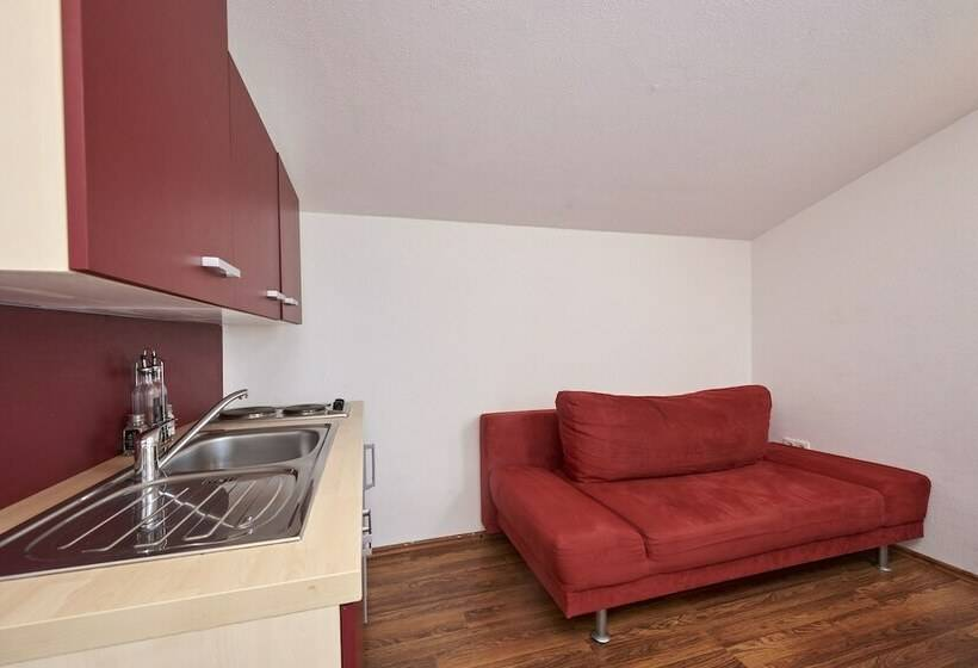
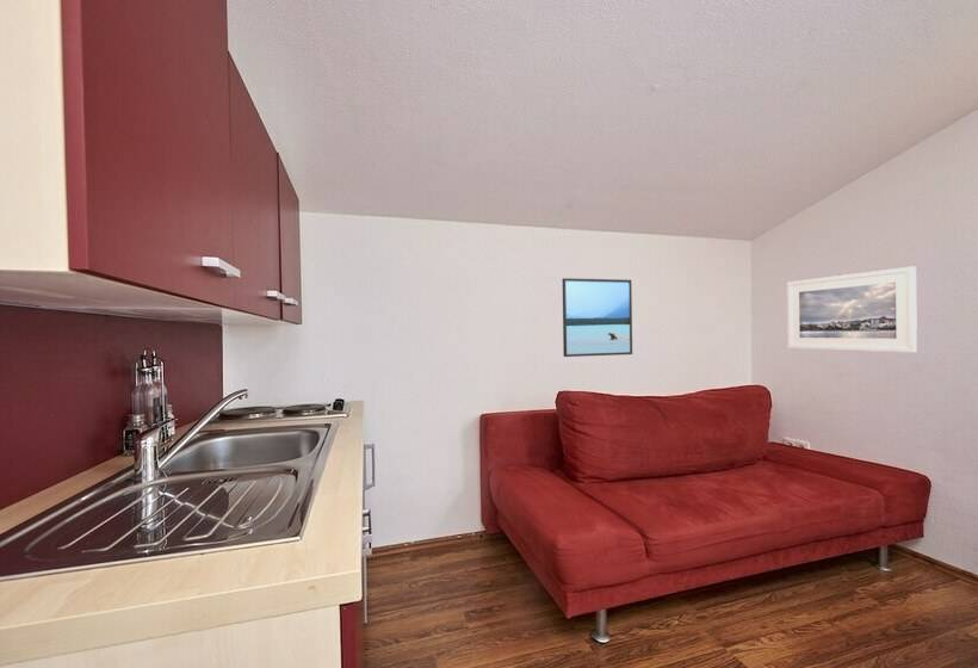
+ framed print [562,277,633,358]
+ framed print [786,265,918,354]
